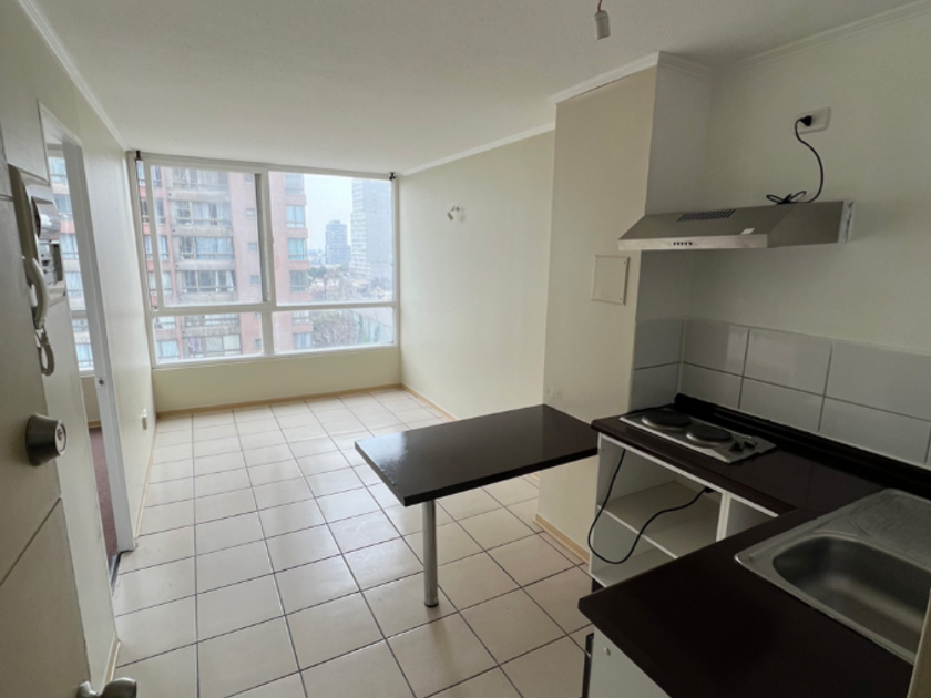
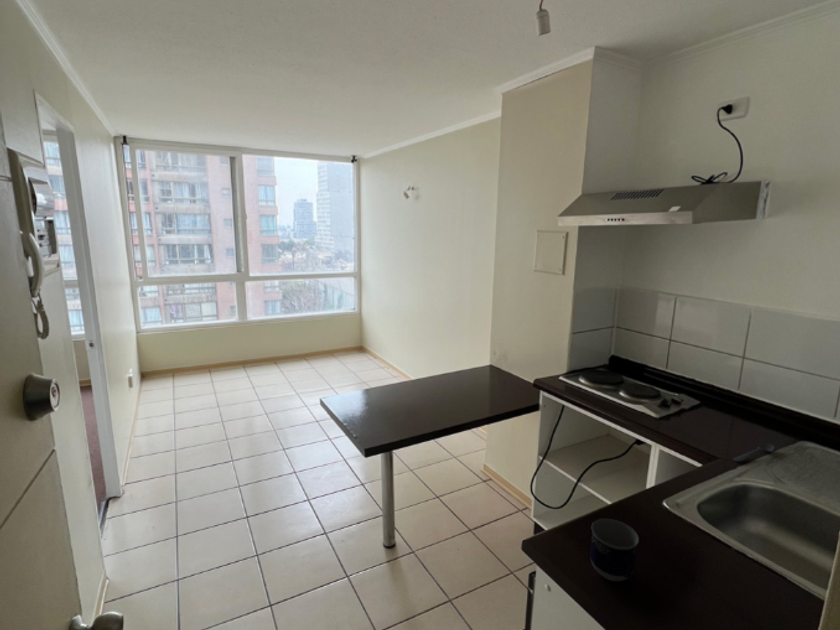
+ spoon [733,443,776,463]
+ cup [589,518,640,582]
